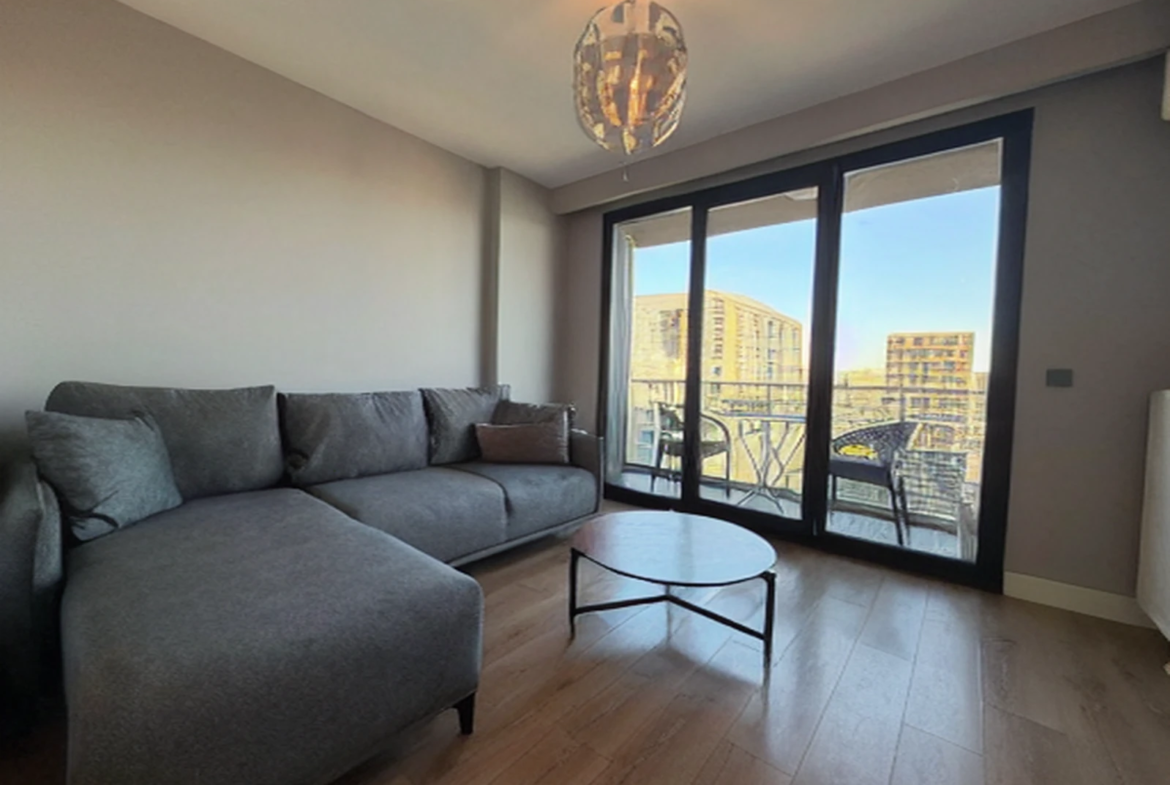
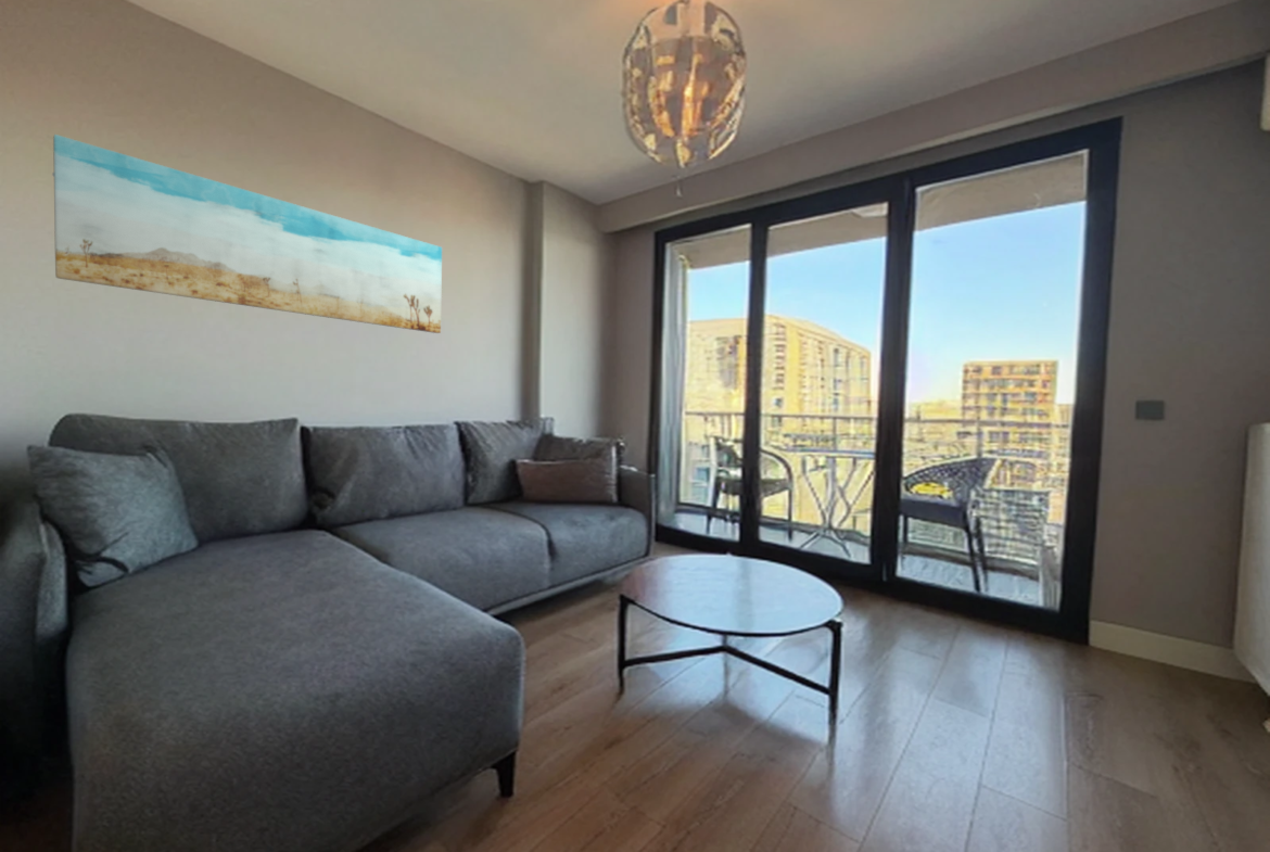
+ wall art [51,133,443,334]
